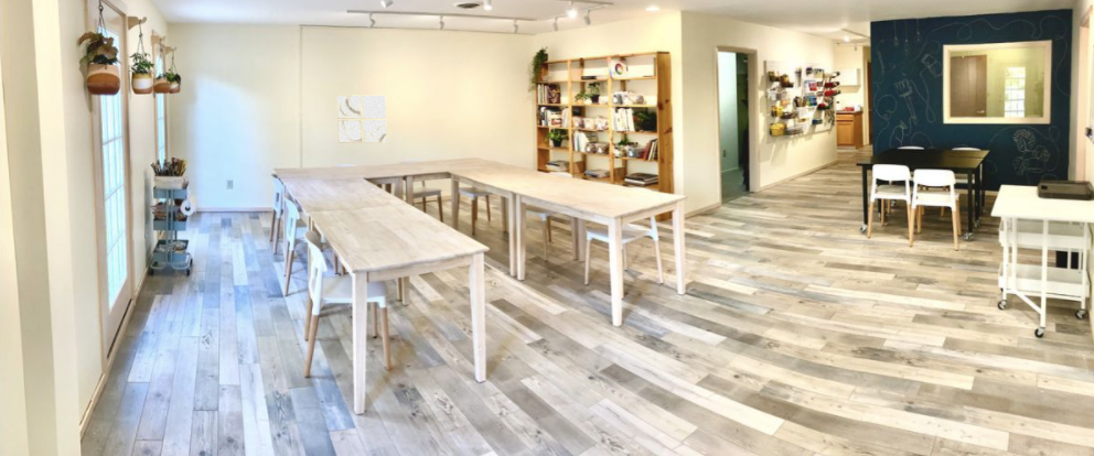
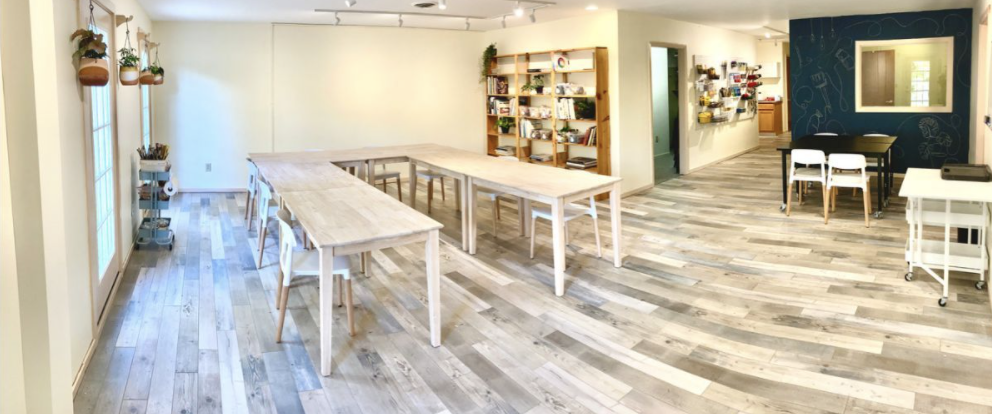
- wall art [335,94,388,144]
